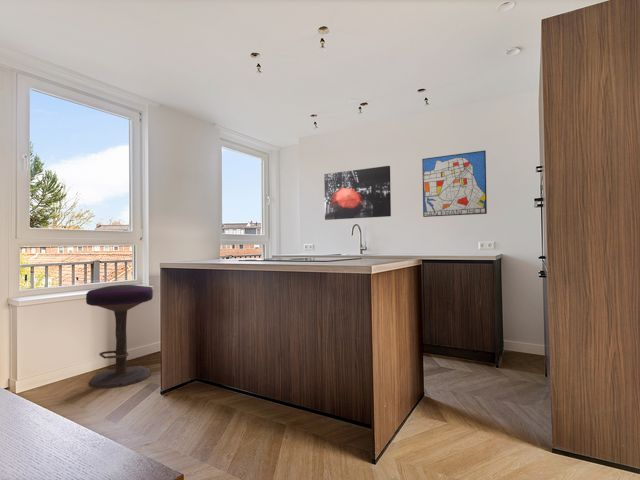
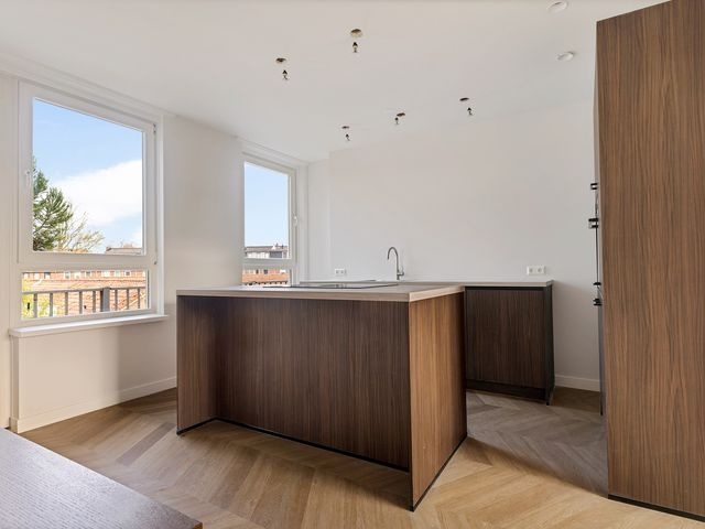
- wall art [421,149,488,218]
- stool [85,284,154,389]
- wall art [323,165,392,221]
